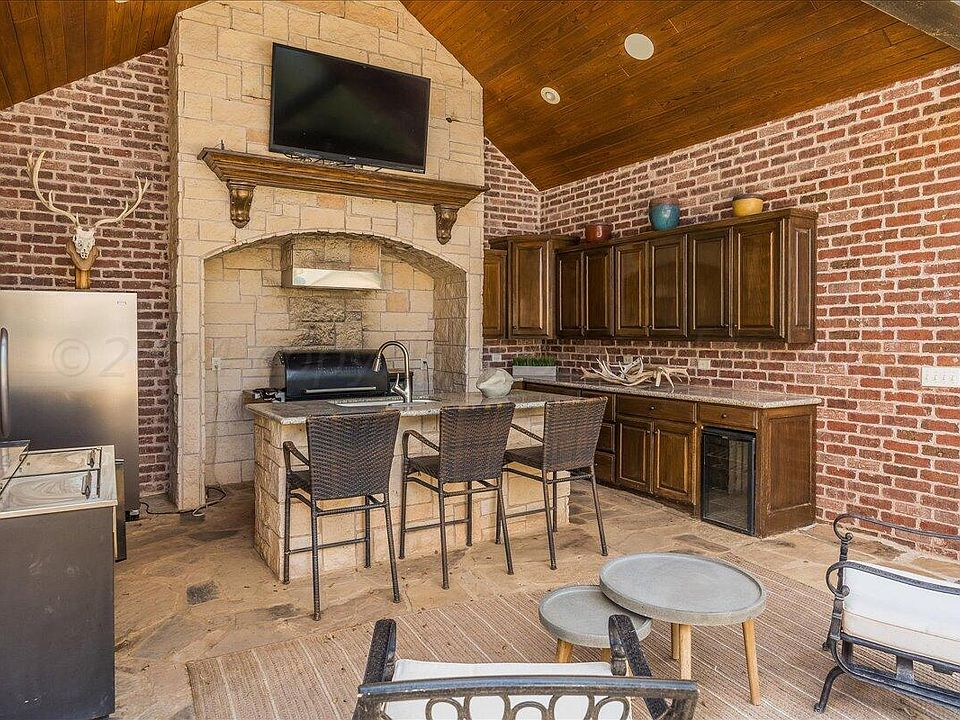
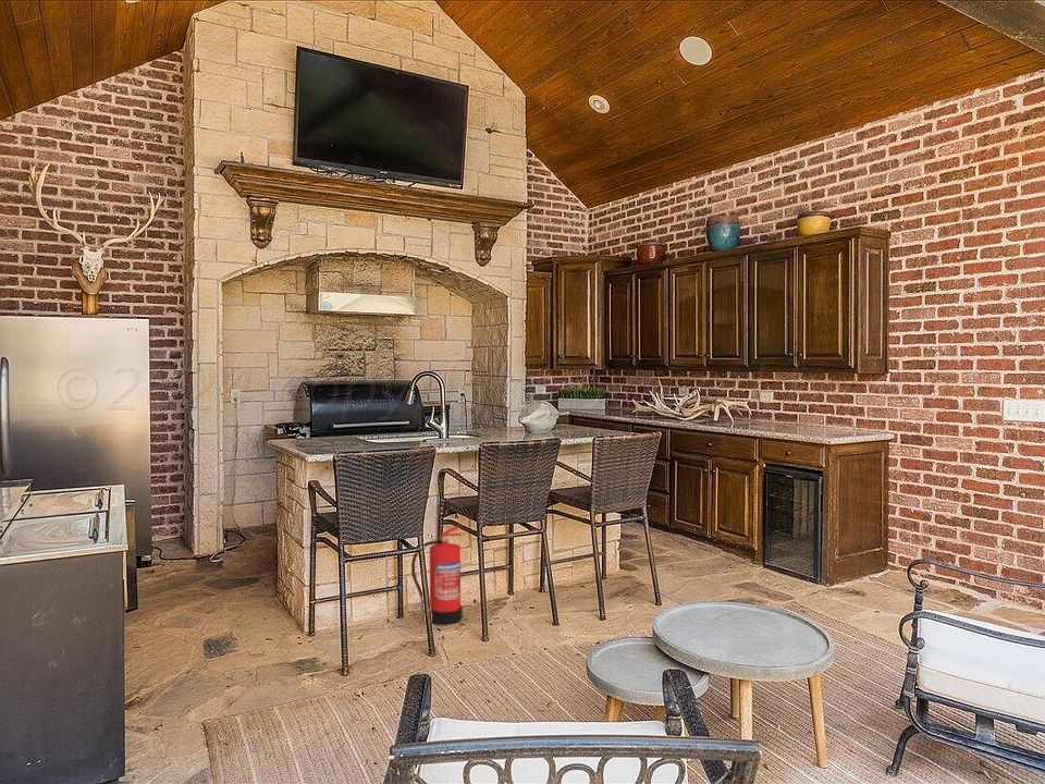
+ fire extinguisher [410,524,464,625]
